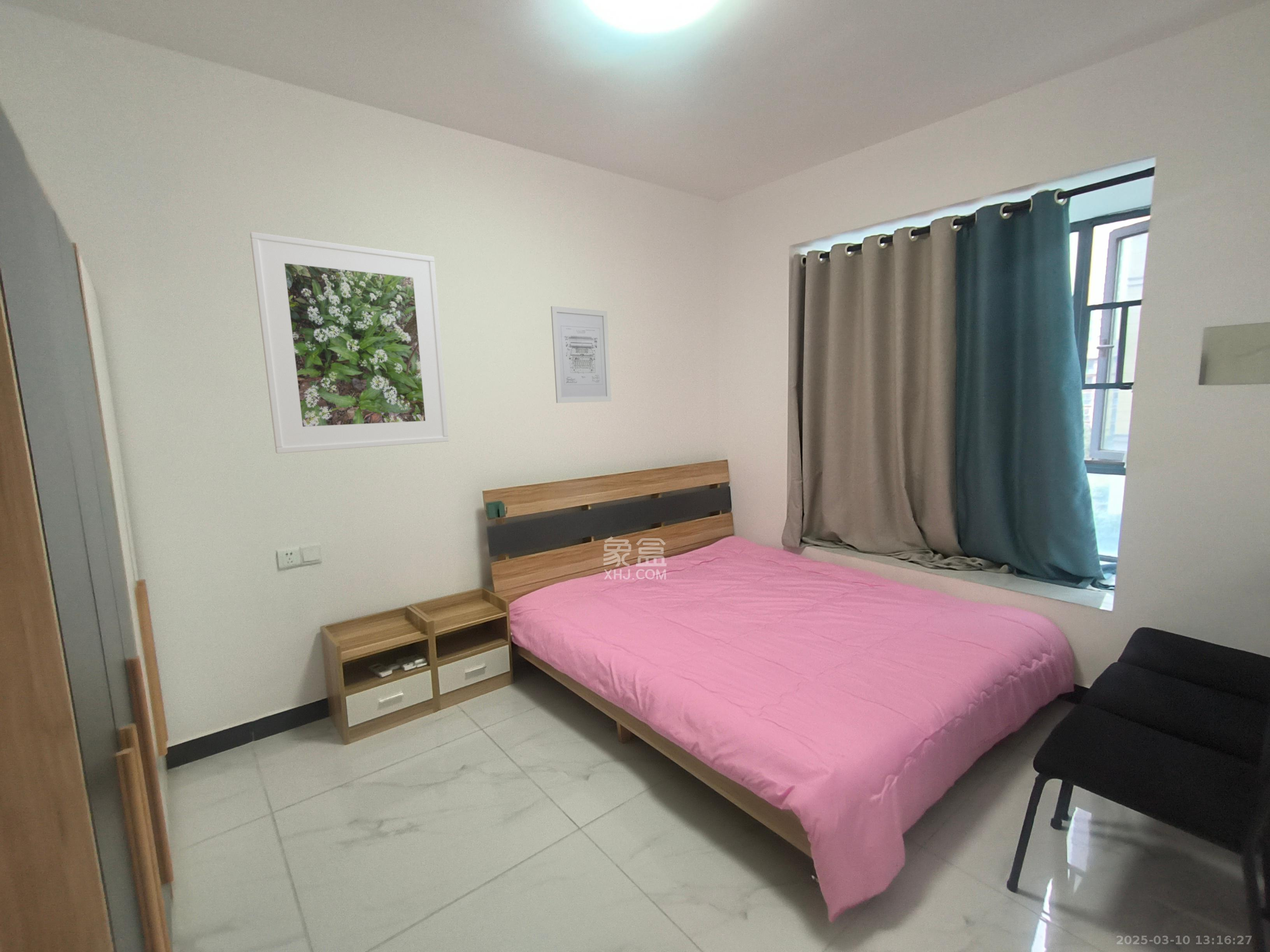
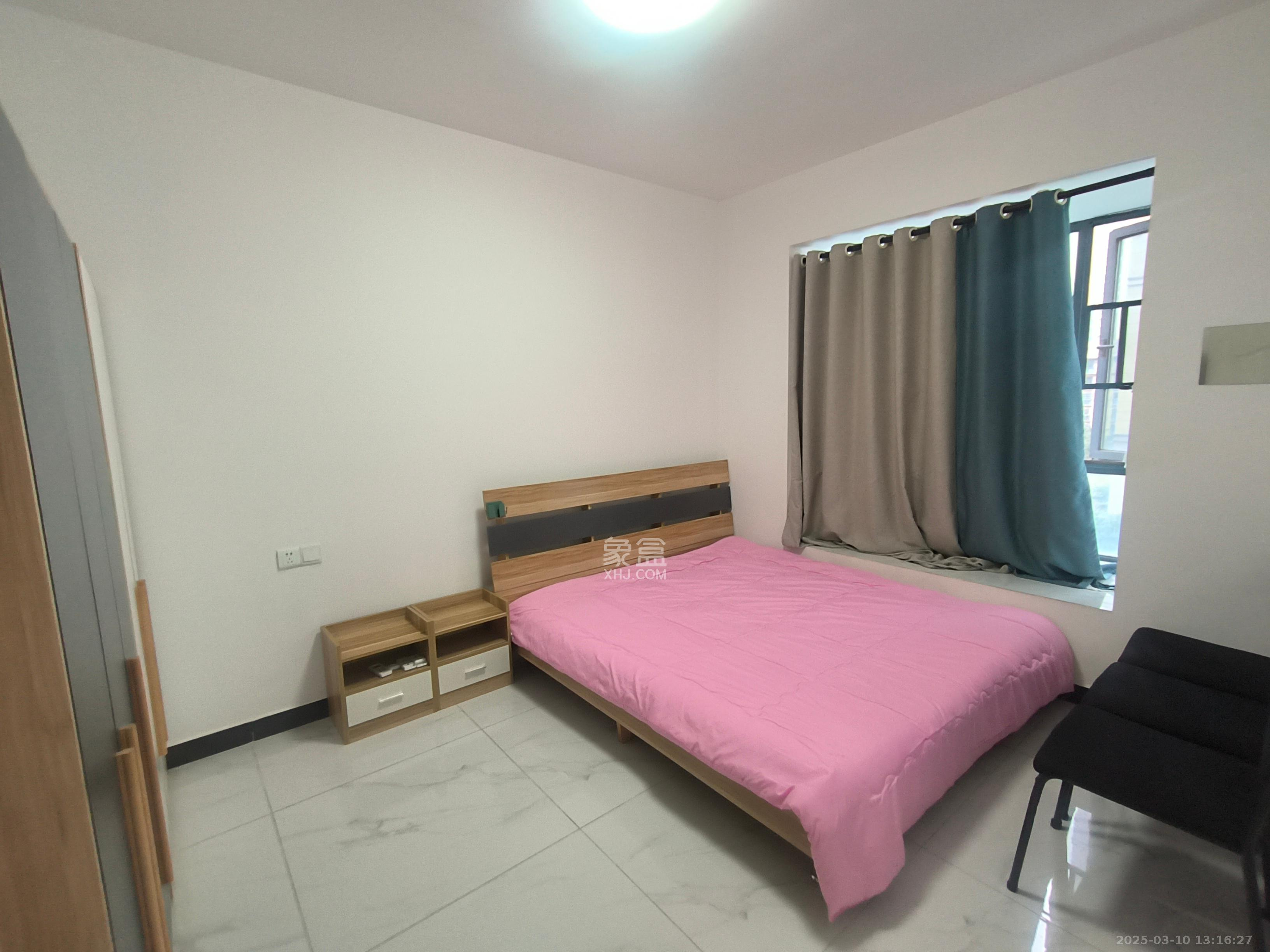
- wall art [551,306,612,403]
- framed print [249,231,449,454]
